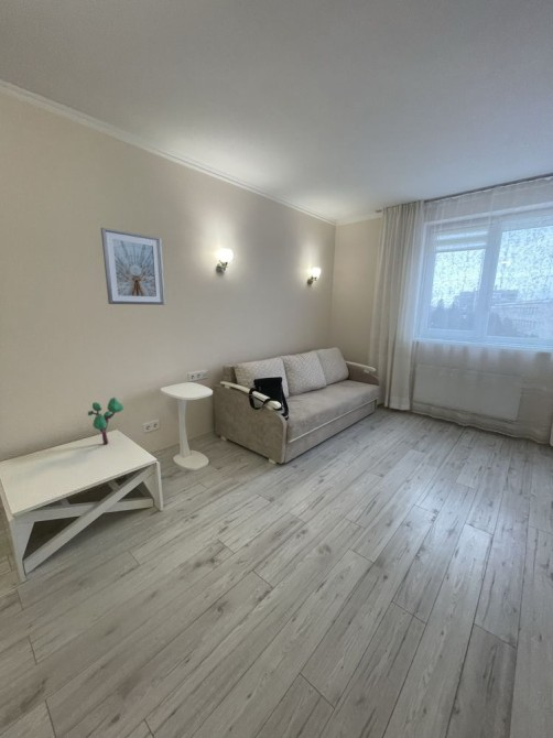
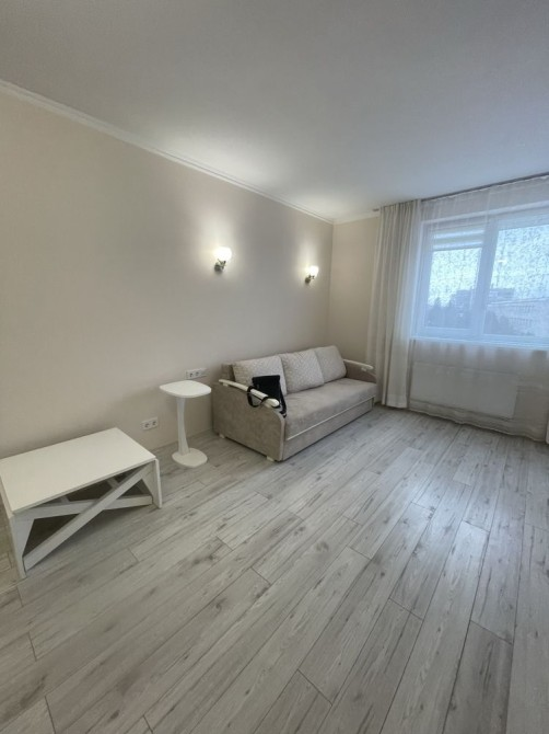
- picture frame [100,227,166,306]
- plant [87,397,124,445]
